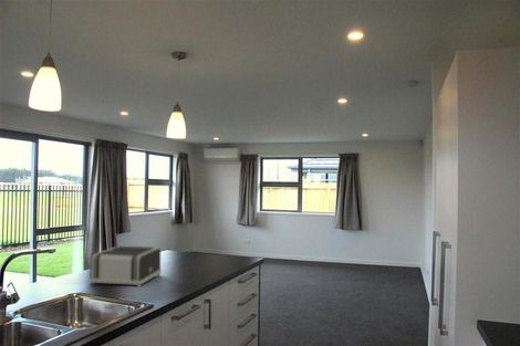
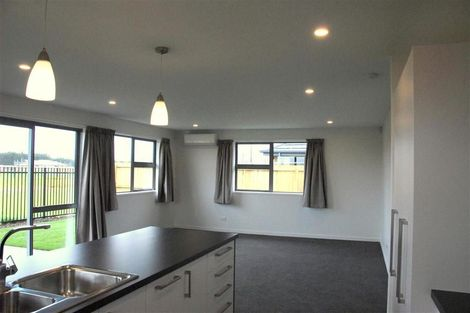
- toaster [87,245,163,287]
